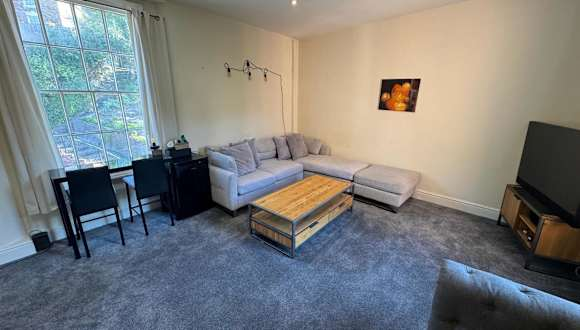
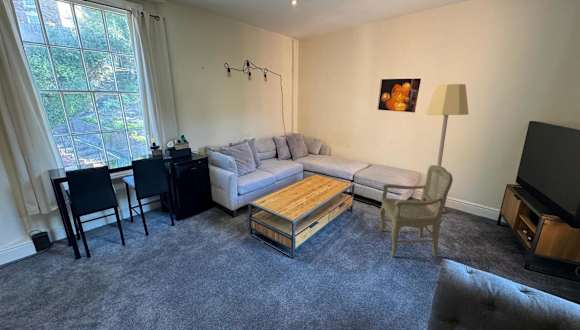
+ armchair [379,164,454,258]
+ lamp [425,83,469,214]
